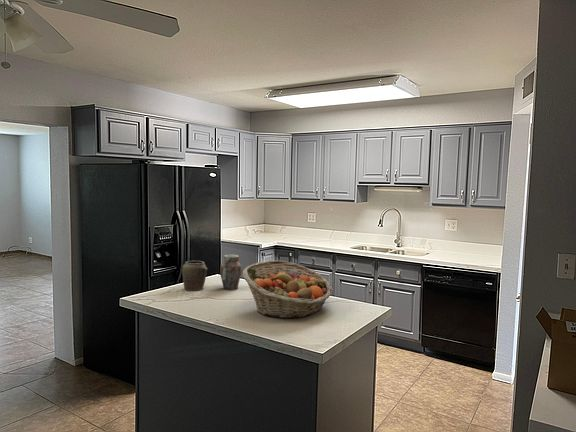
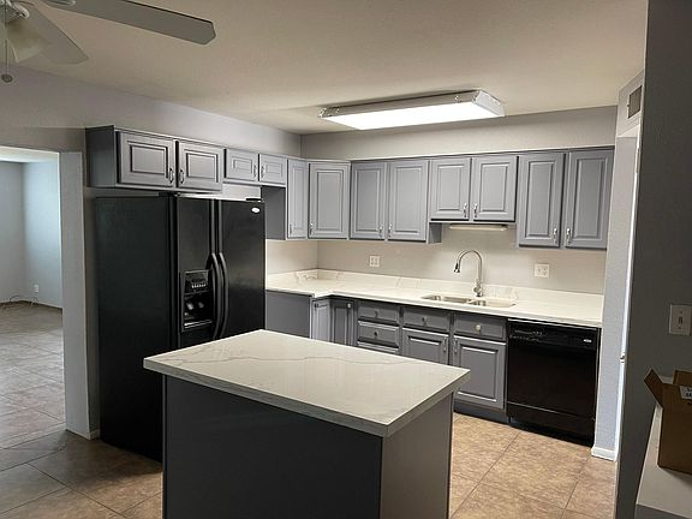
- jar set [181,254,243,292]
- fruit basket [242,259,333,319]
